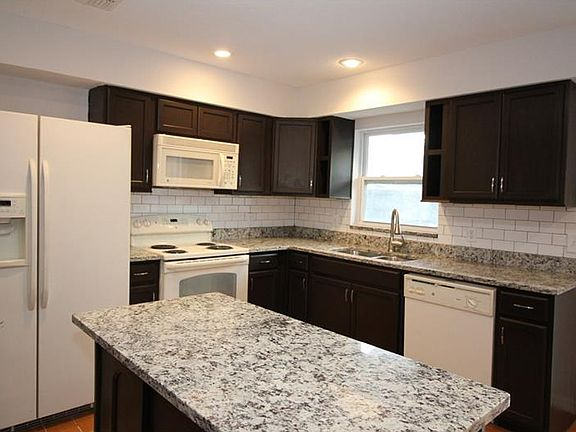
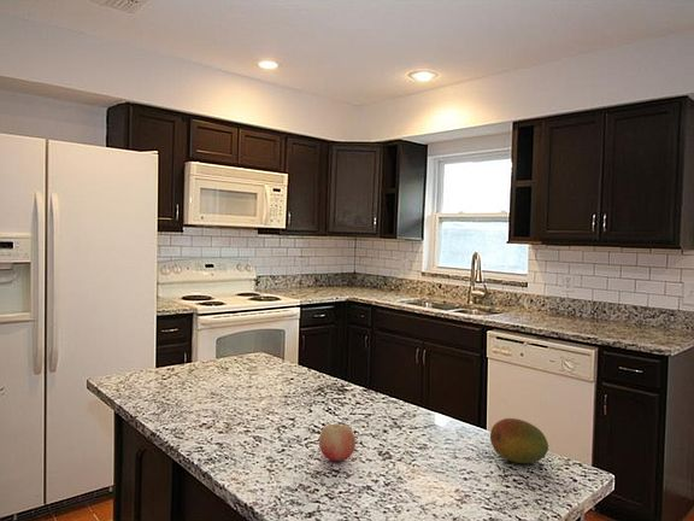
+ fruit [489,417,549,464]
+ fruit [318,423,357,462]
